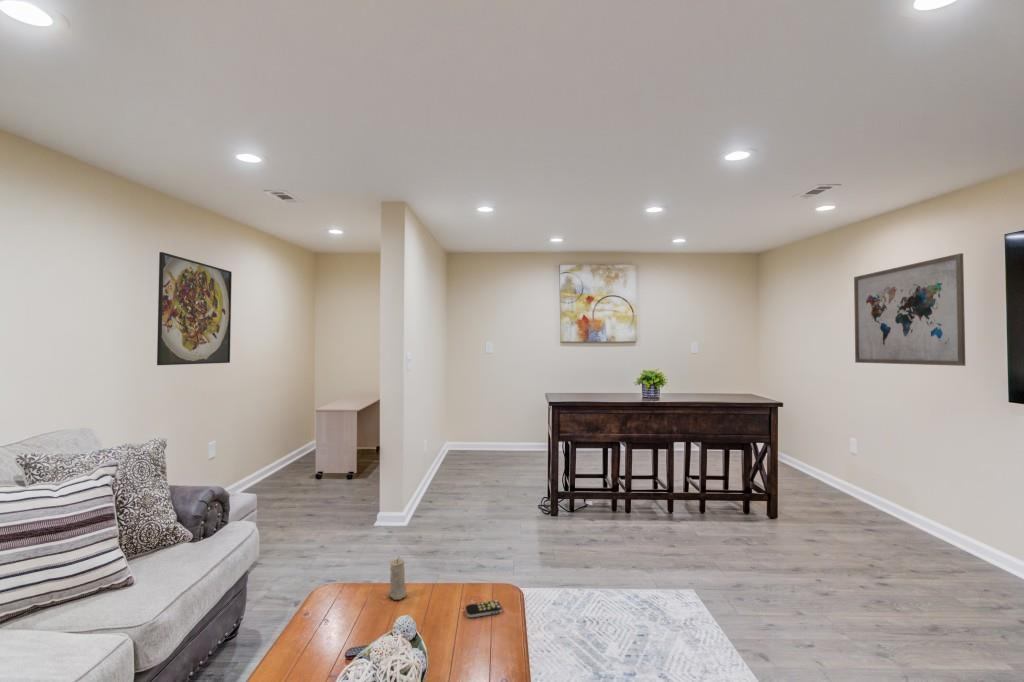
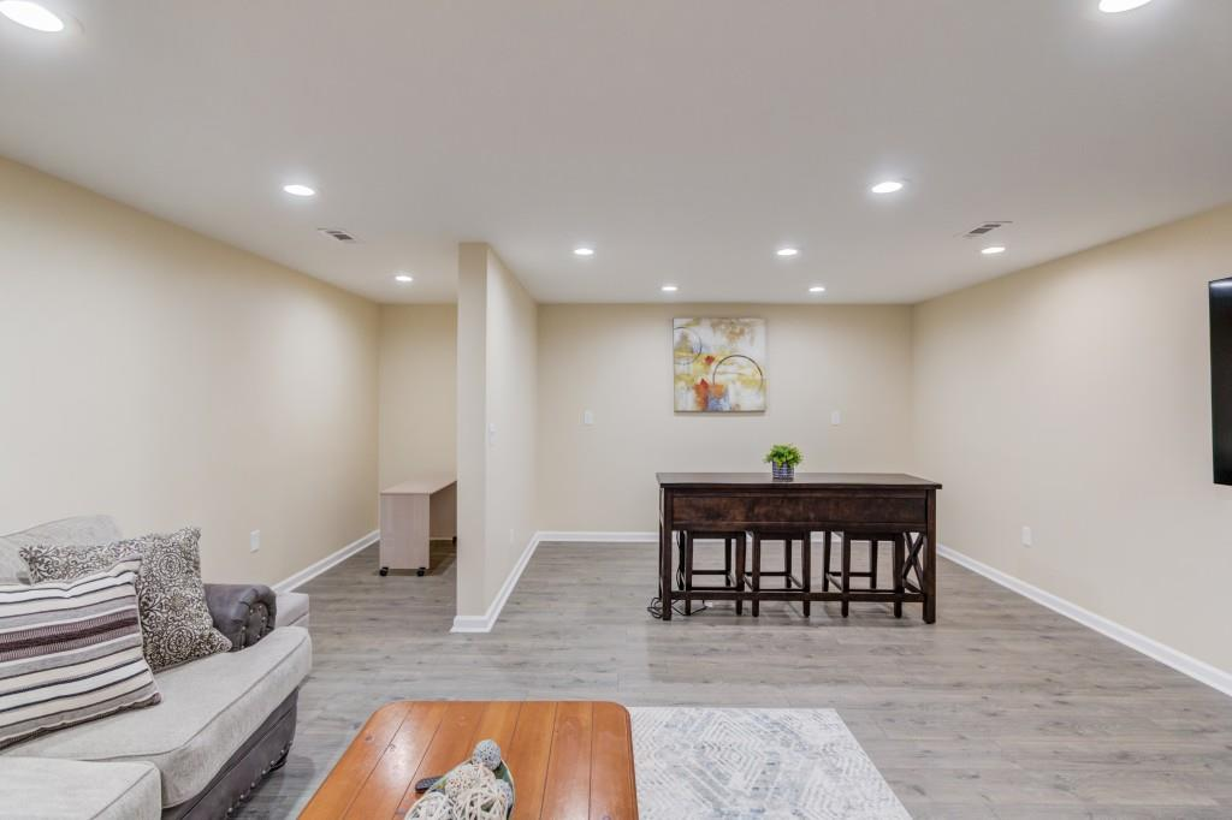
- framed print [156,251,233,366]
- candle [387,556,408,601]
- remote control [464,600,503,618]
- wall art [853,252,966,367]
